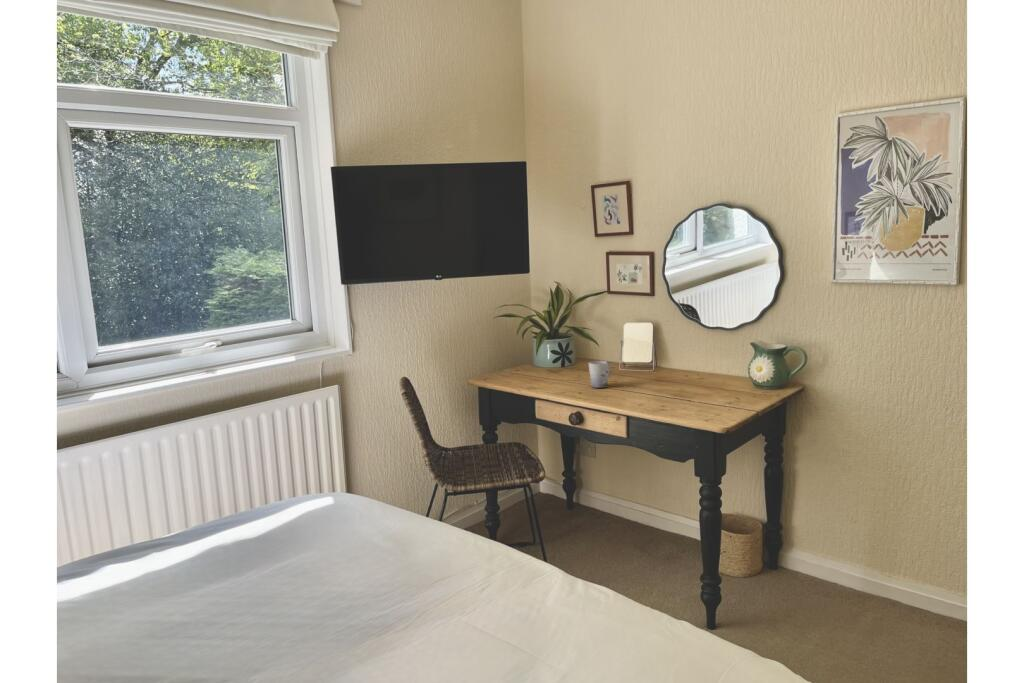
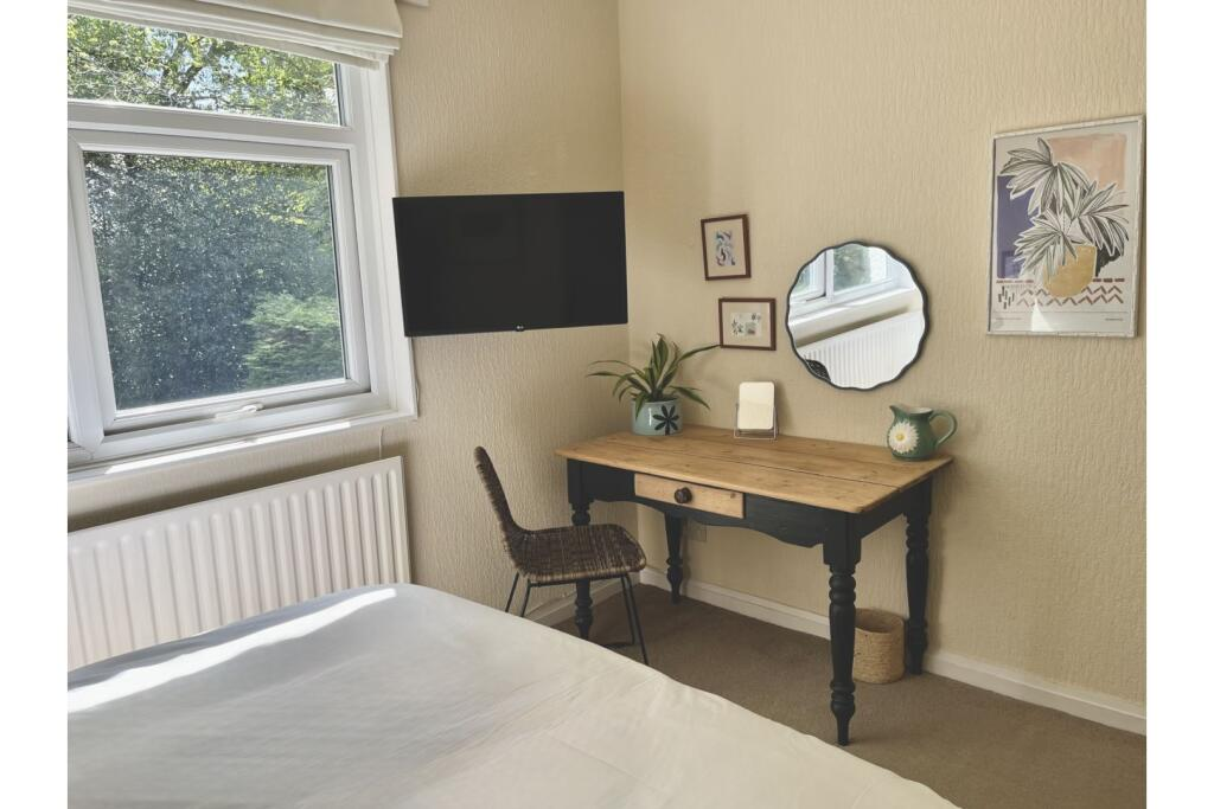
- cup [588,360,613,389]
